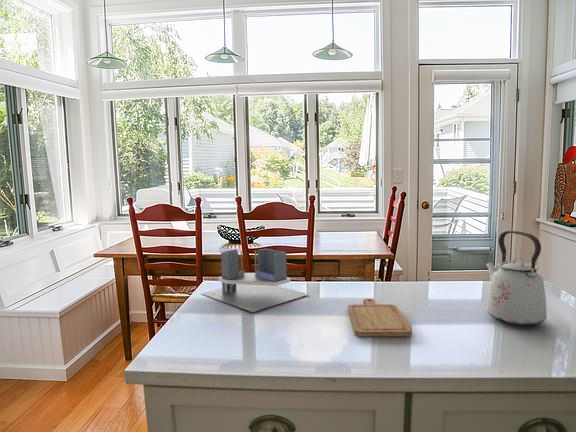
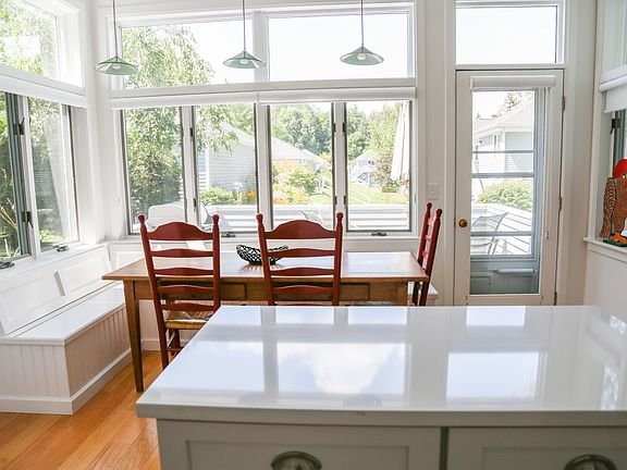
- kettle [485,230,548,327]
- chopping board [347,298,413,337]
- utensil holder [201,248,310,313]
